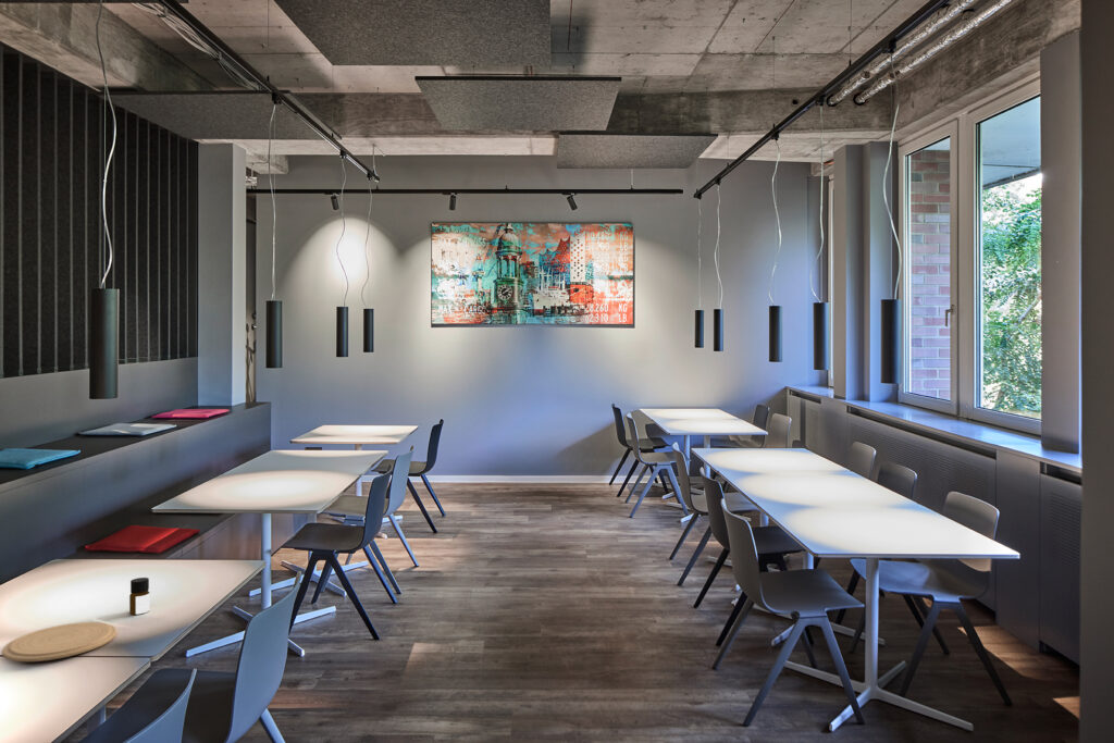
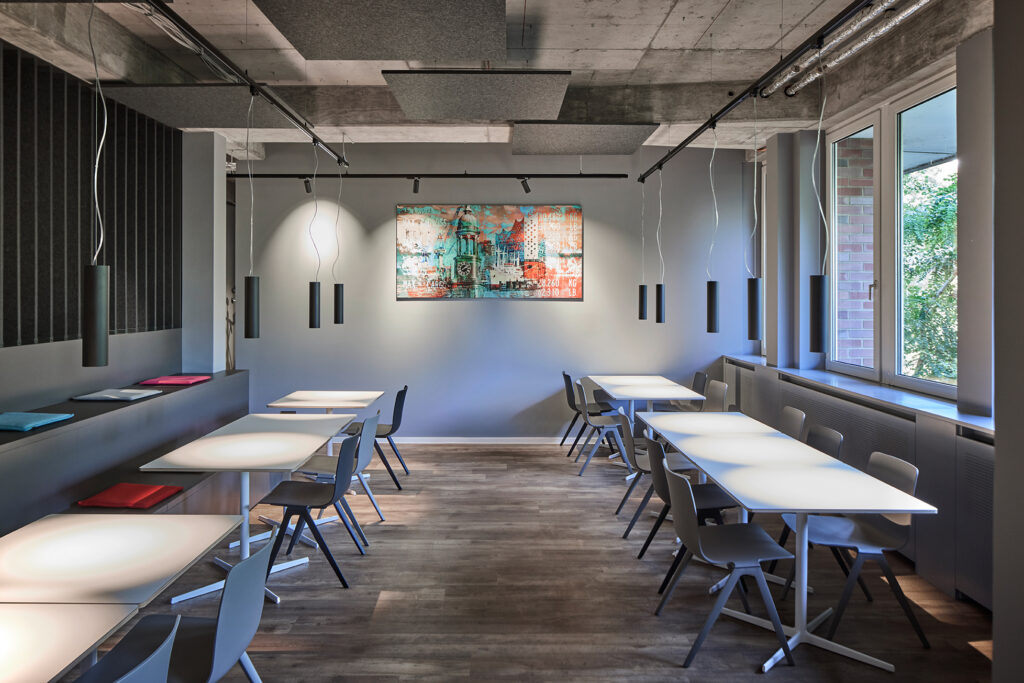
- plate [1,621,117,662]
- bottle [128,577,151,616]
